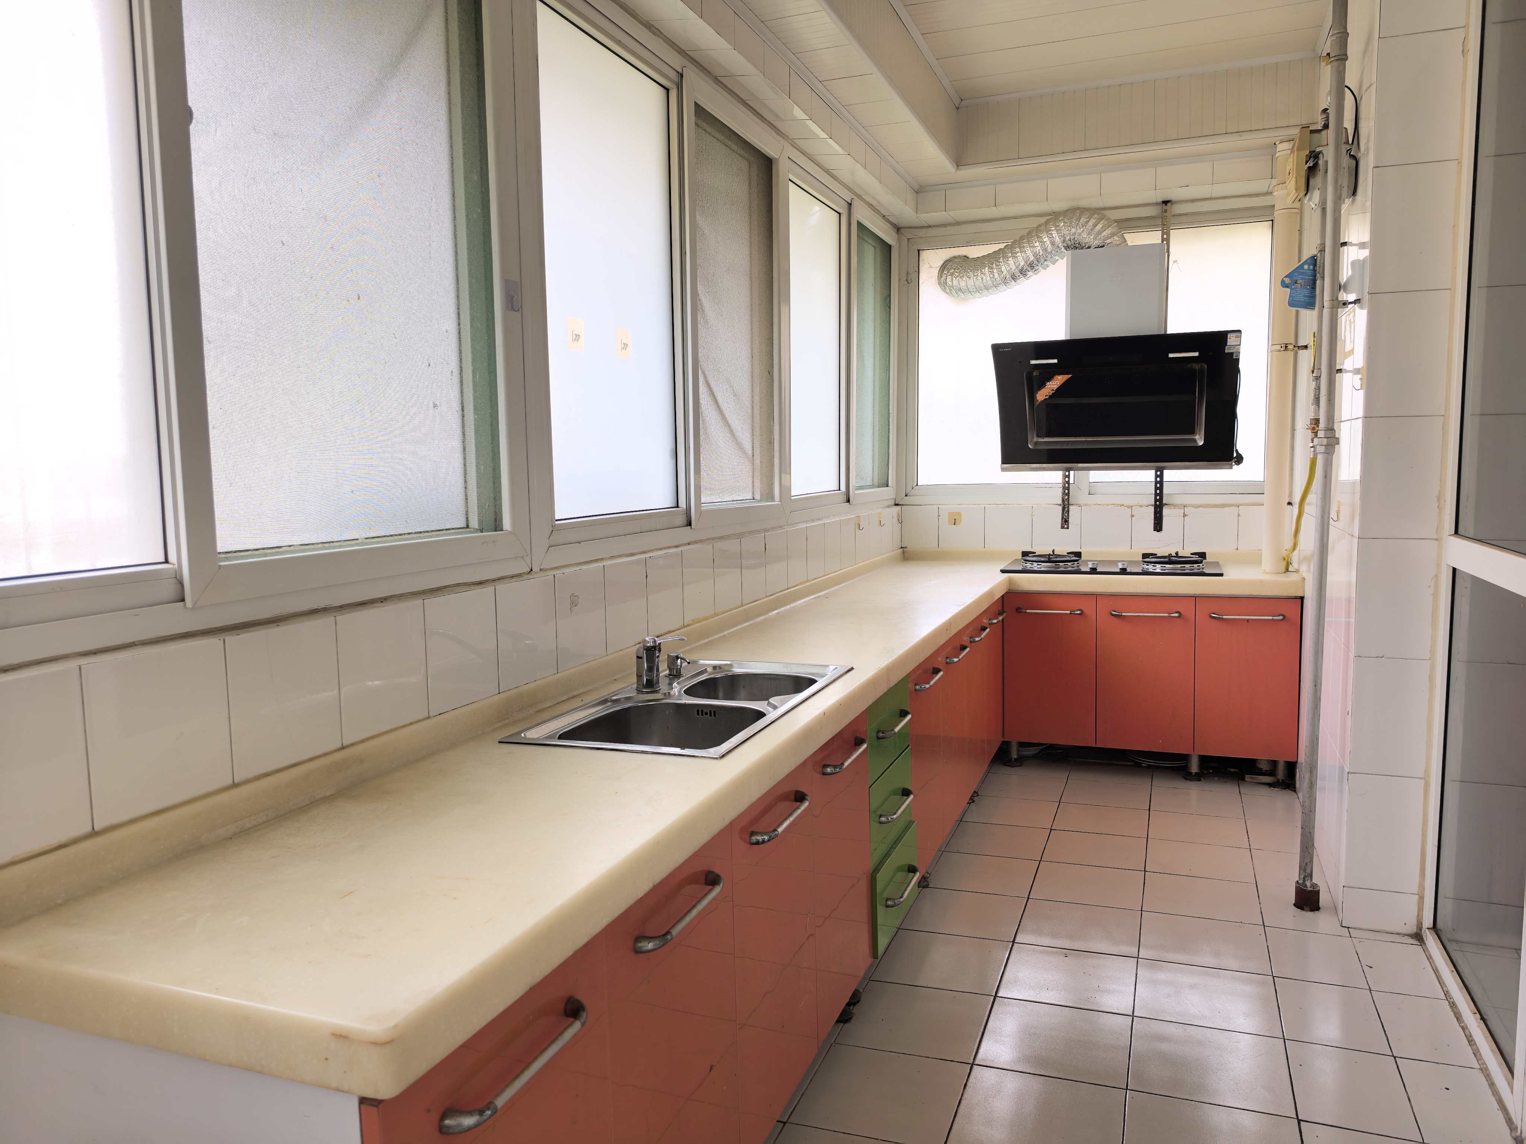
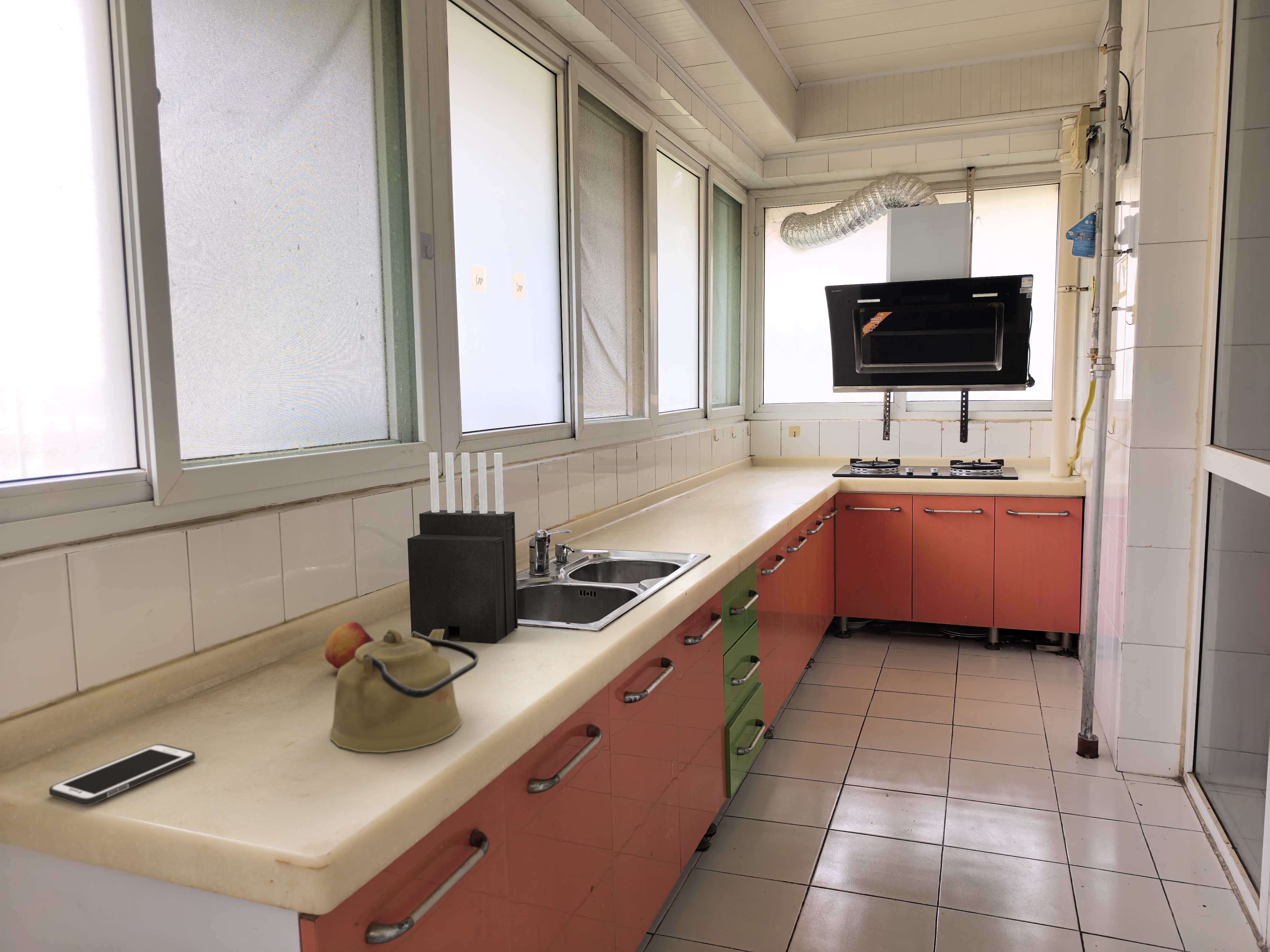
+ cell phone [49,743,196,806]
+ kettle [329,628,479,753]
+ knife block [407,452,518,643]
+ fruit [324,622,375,670]
